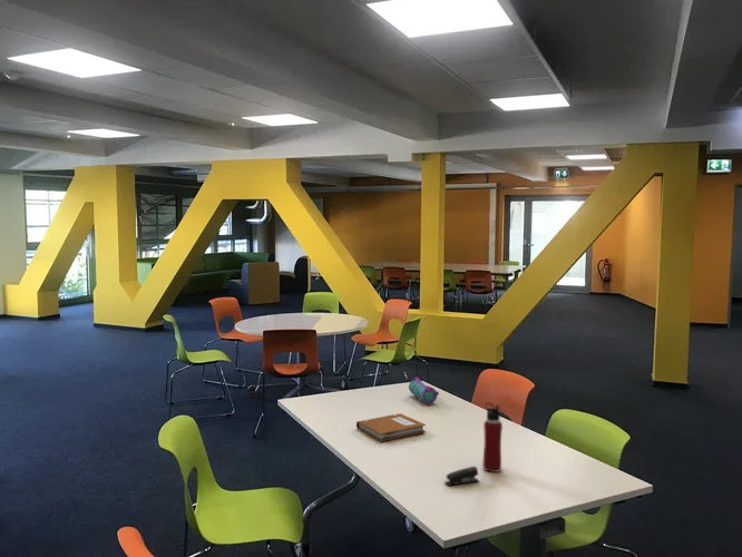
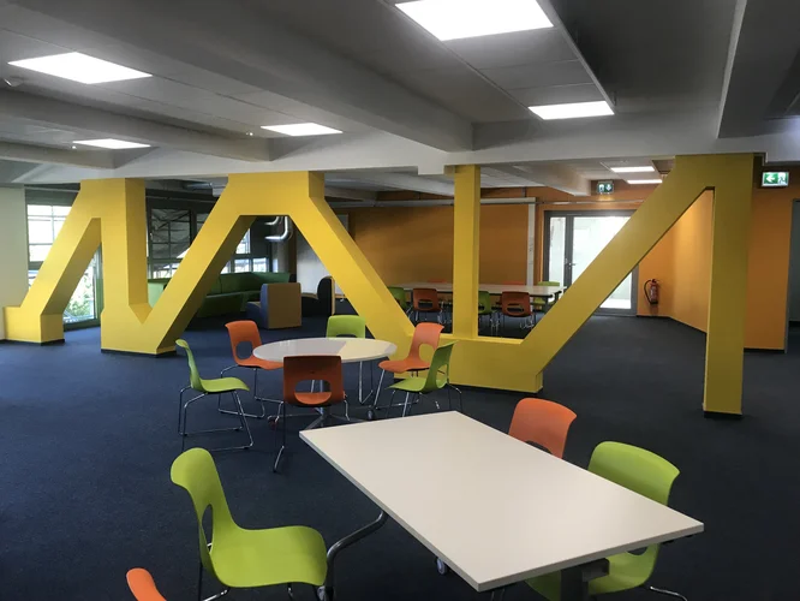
- stapler [443,466,480,487]
- notebook [355,412,427,442]
- water bottle [481,401,504,473]
- pencil case [408,377,440,405]
